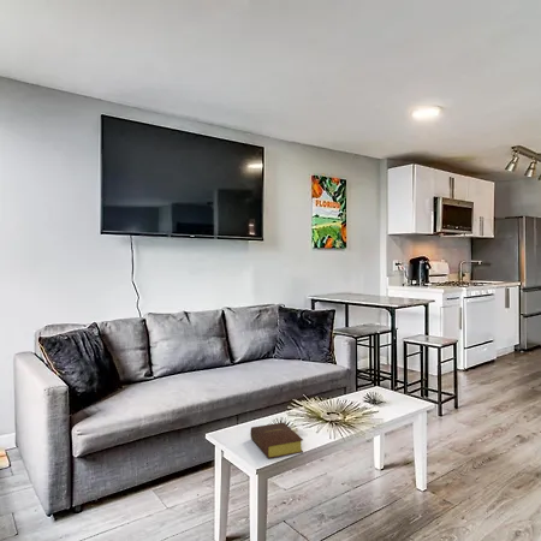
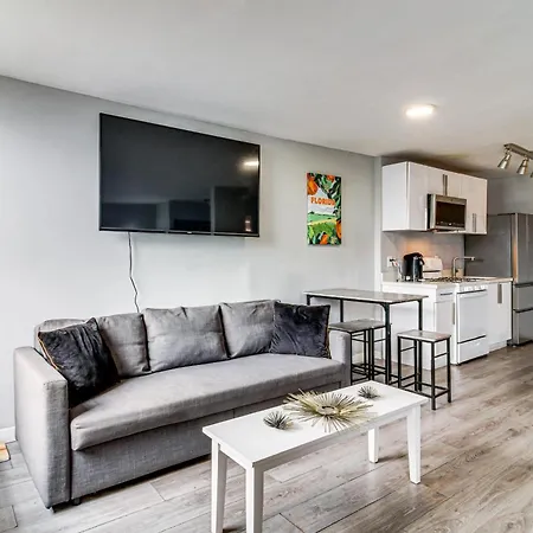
- bible [249,422,304,459]
